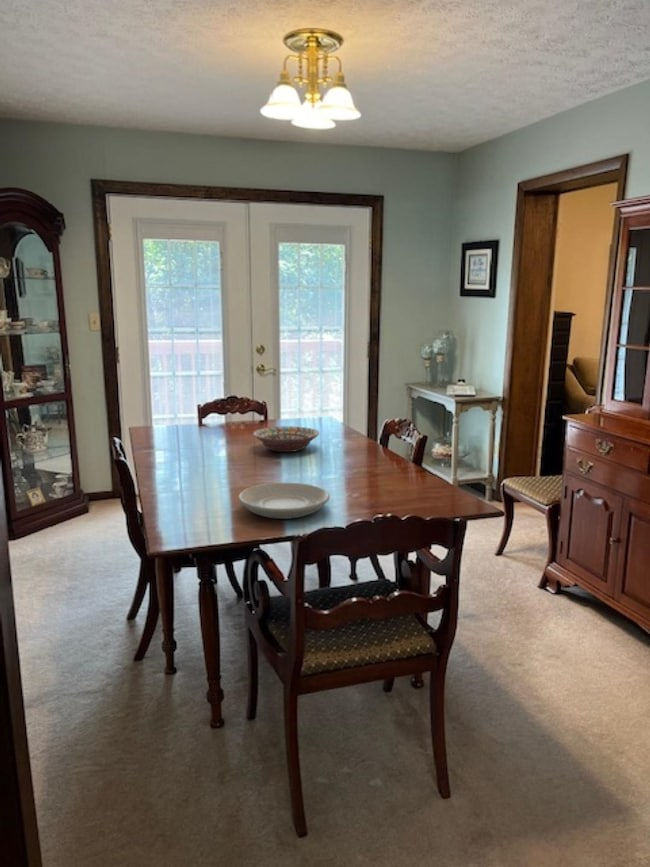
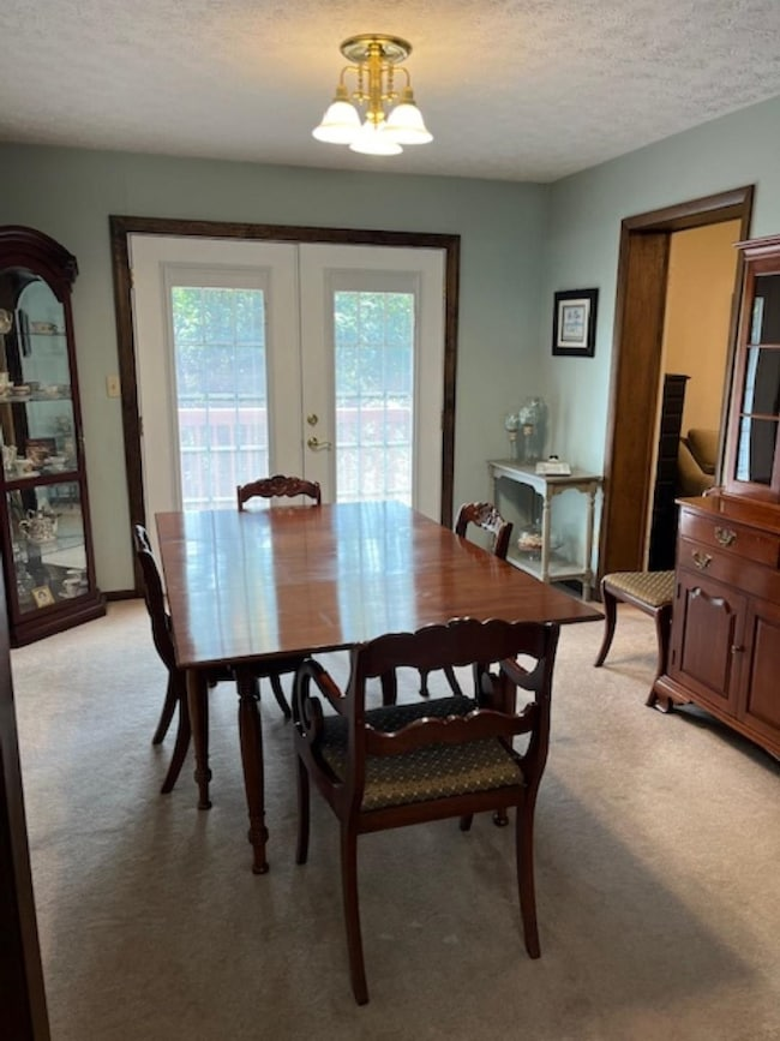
- decorative bowl [252,425,320,453]
- plate [238,482,331,520]
